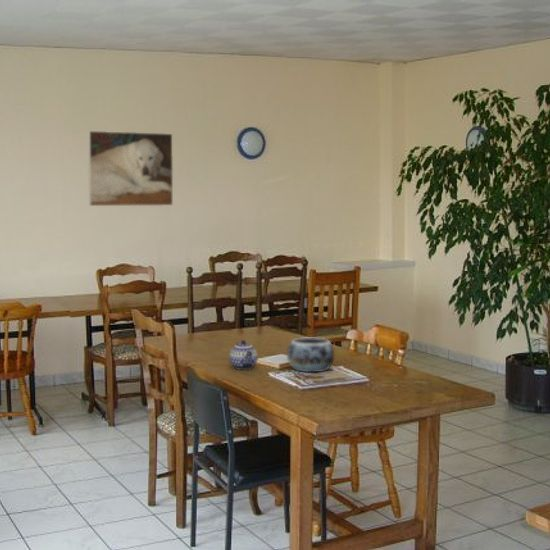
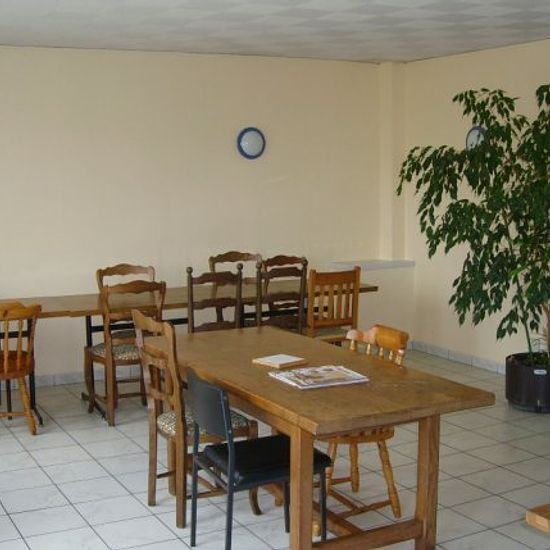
- decorative bowl [286,337,335,373]
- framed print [87,130,174,207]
- teapot [228,339,259,371]
